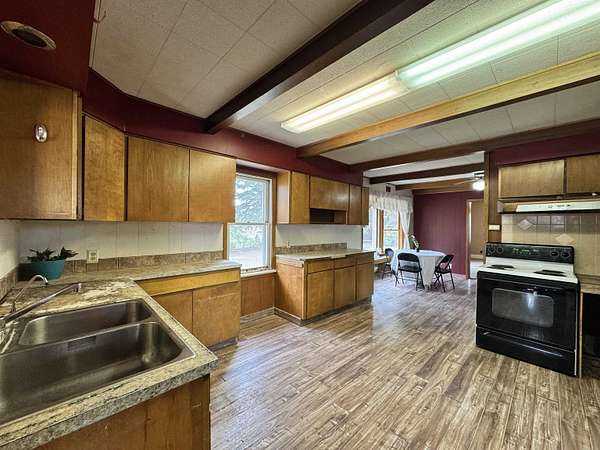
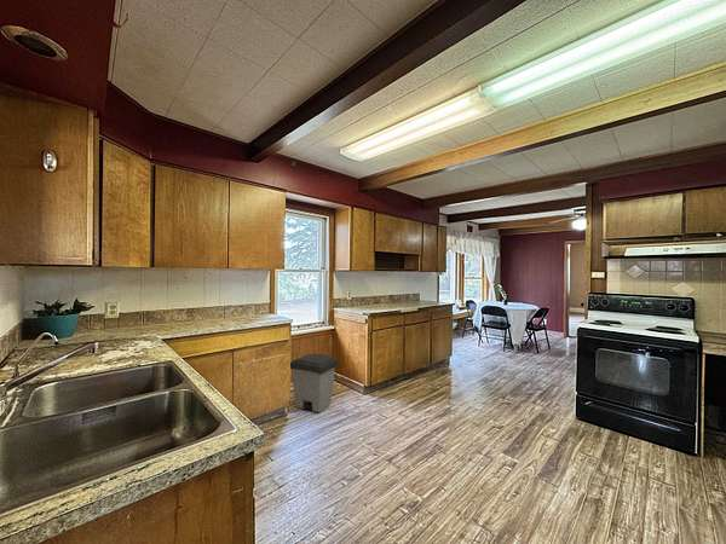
+ trash can [289,353,339,413]
